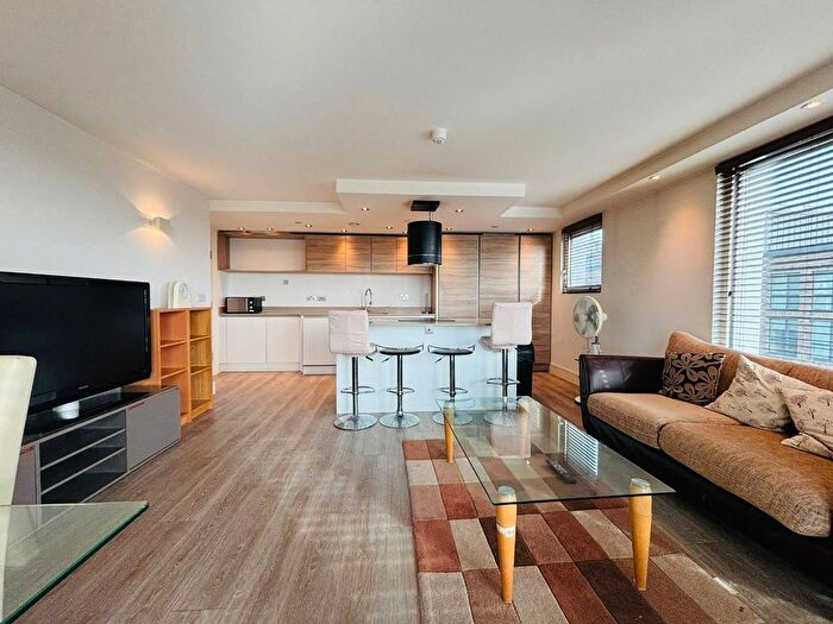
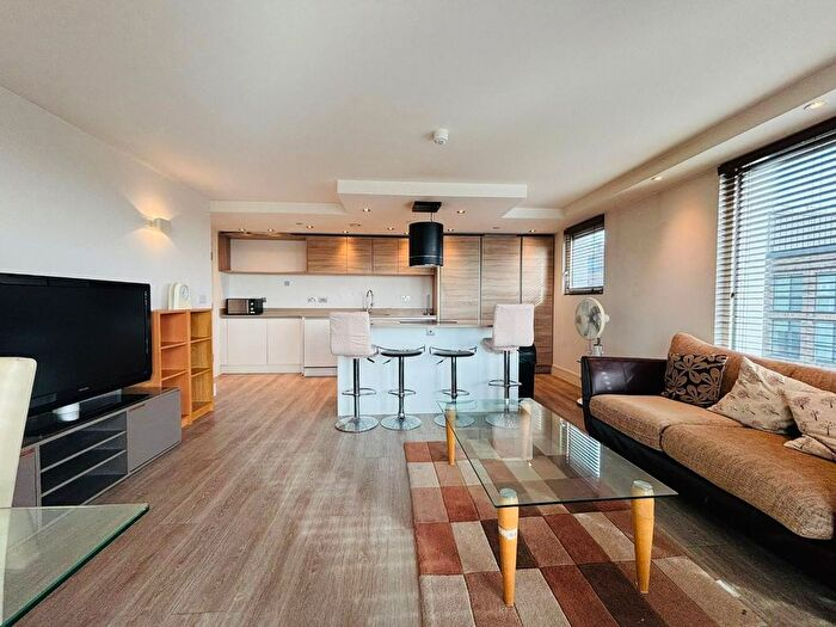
- remote control [544,458,577,485]
